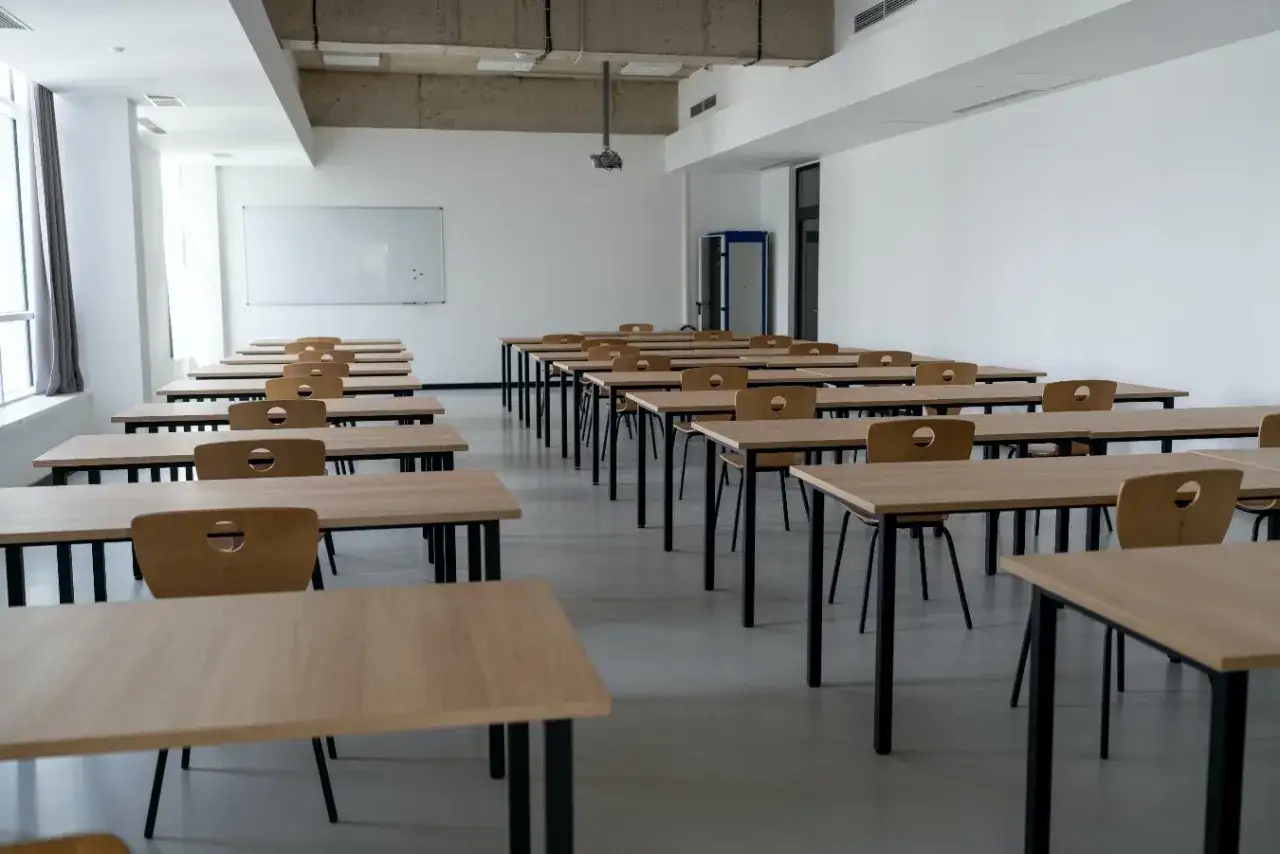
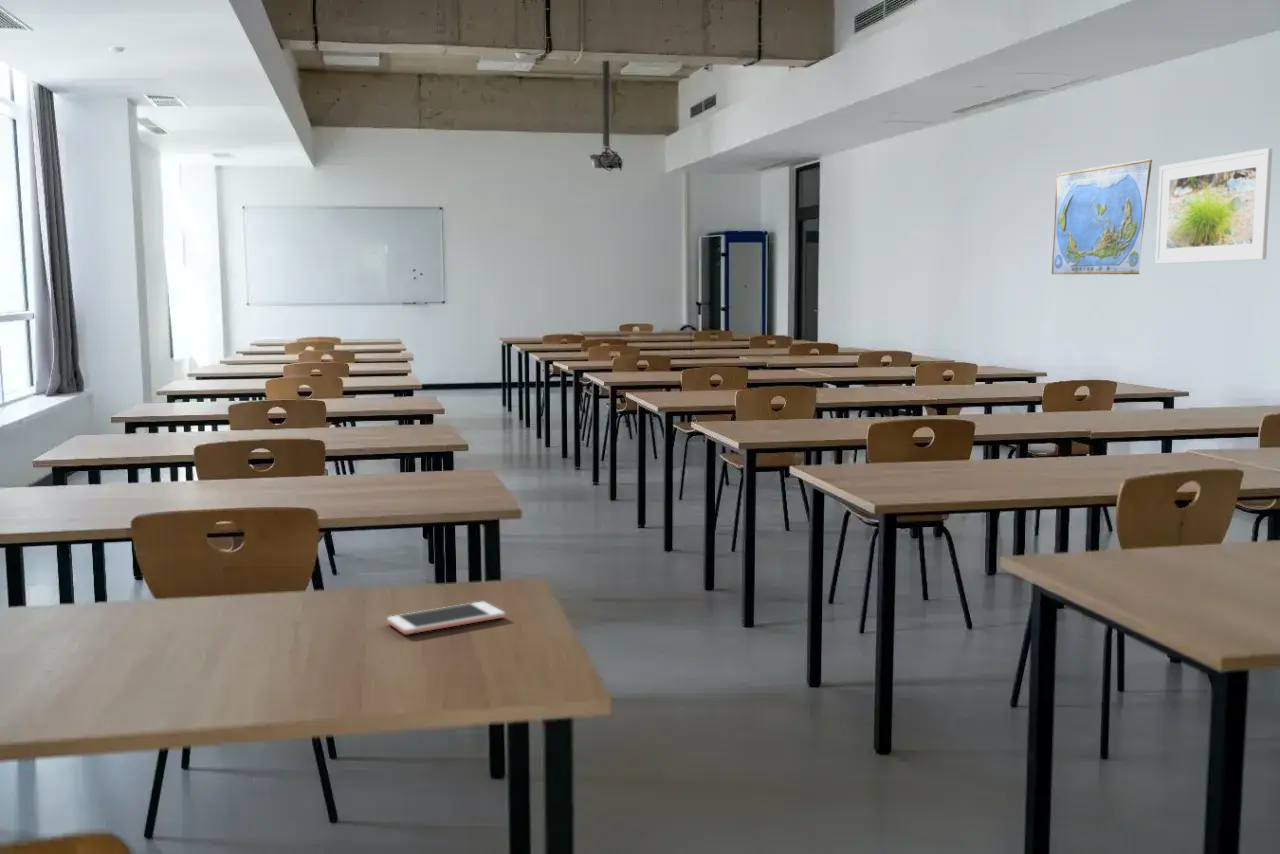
+ world map [1051,158,1153,276]
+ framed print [1154,147,1273,265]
+ cell phone [386,601,506,635]
